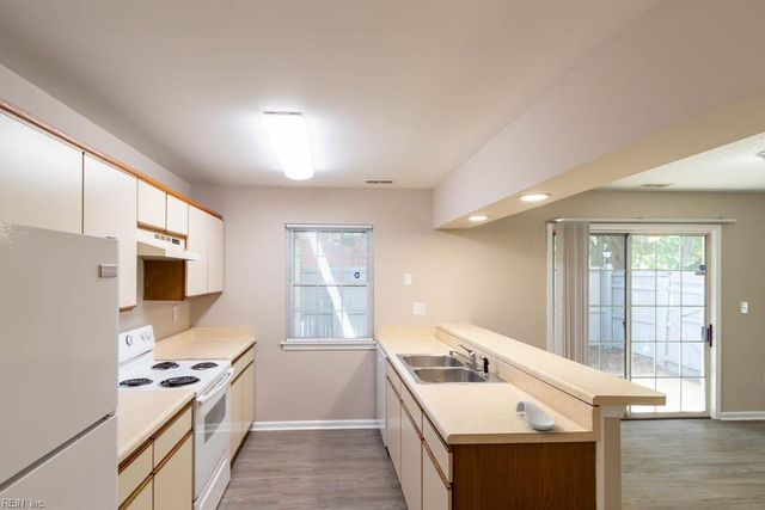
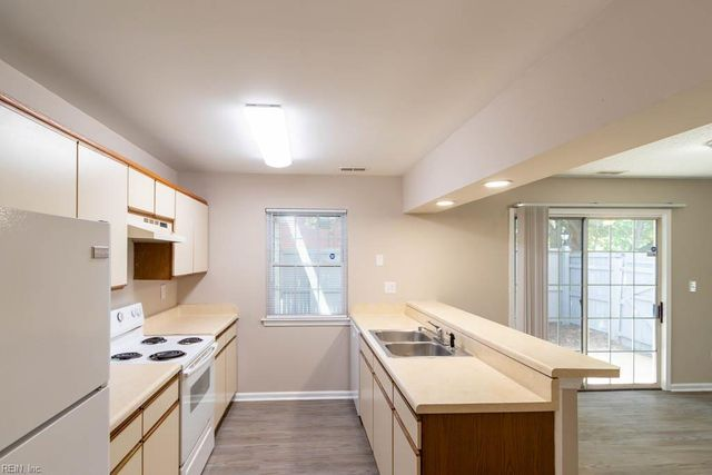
- spoon rest [514,399,556,431]
